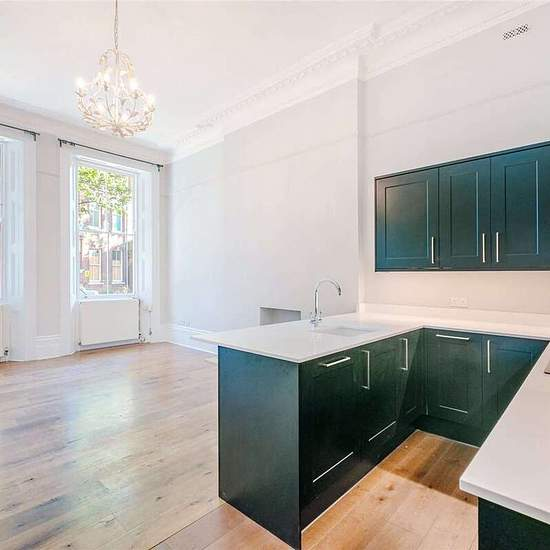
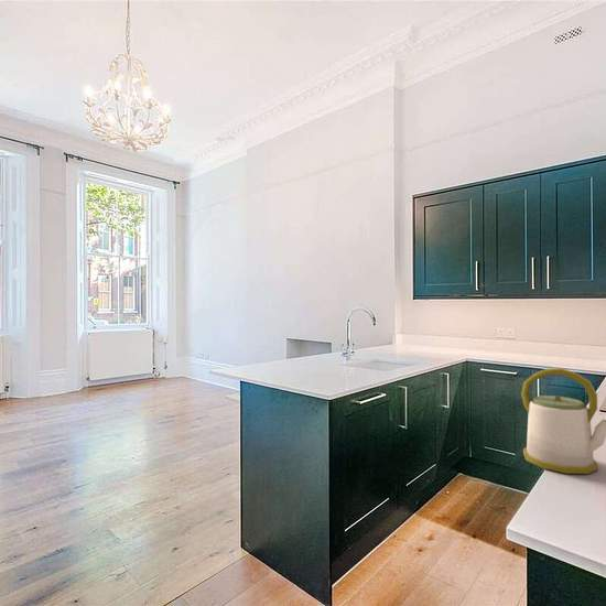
+ kettle [520,367,606,475]
